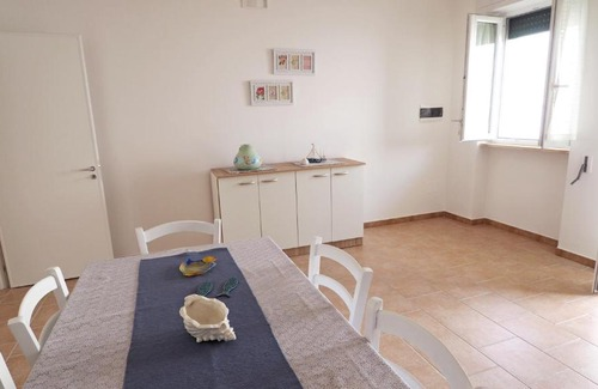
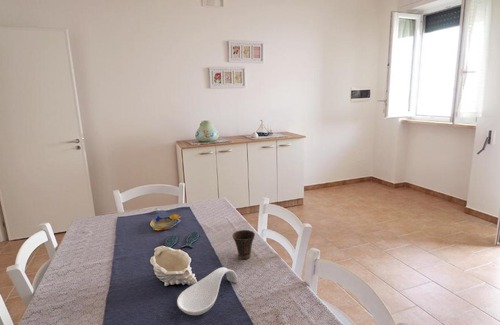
+ cup [231,229,256,260]
+ spoon rest [176,266,239,316]
